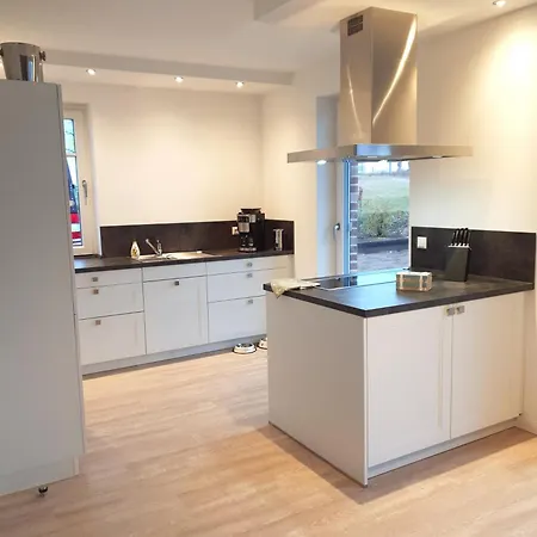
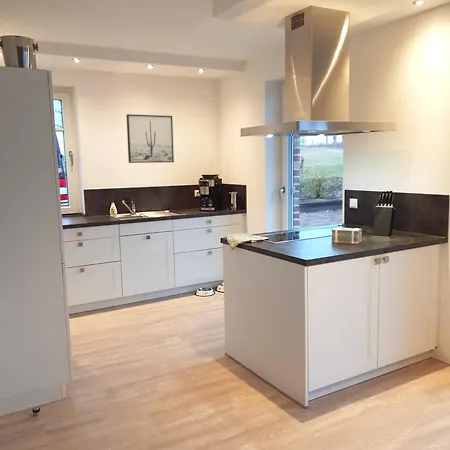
+ wall art [126,113,175,164]
